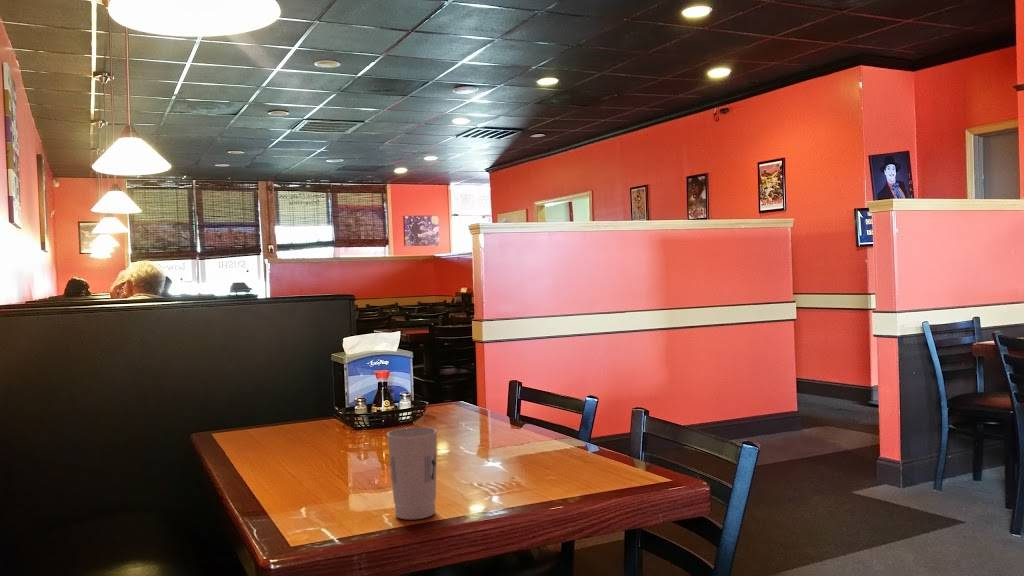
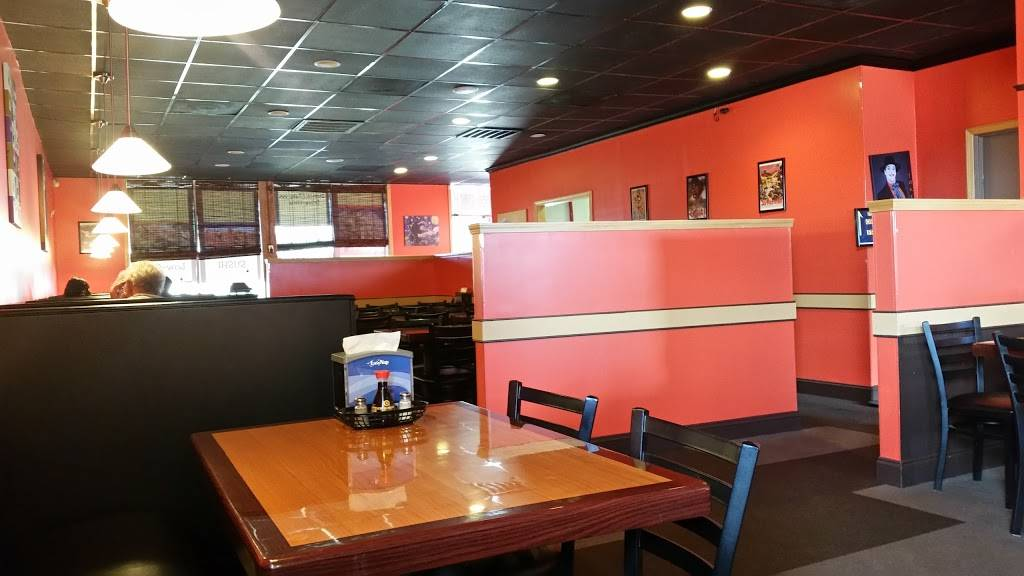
- cup [386,426,438,521]
